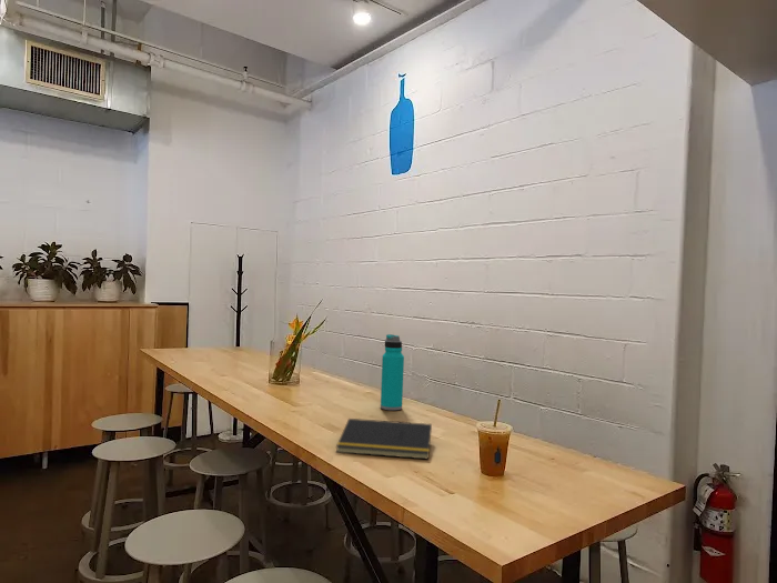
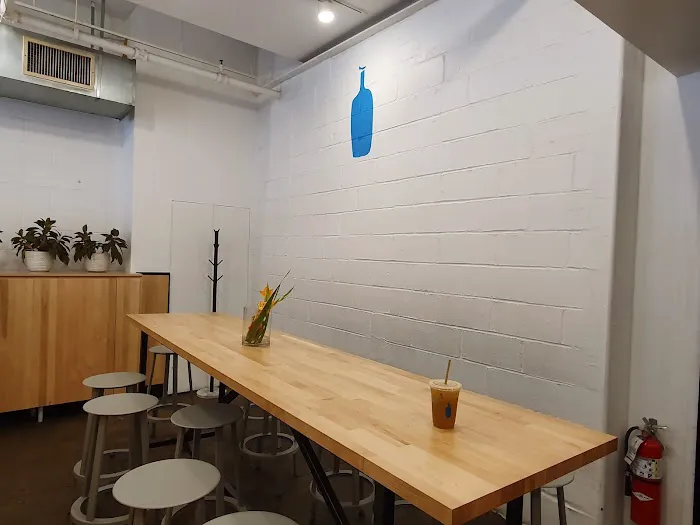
- notepad [335,418,433,460]
- water bottle [380,333,405,411]
